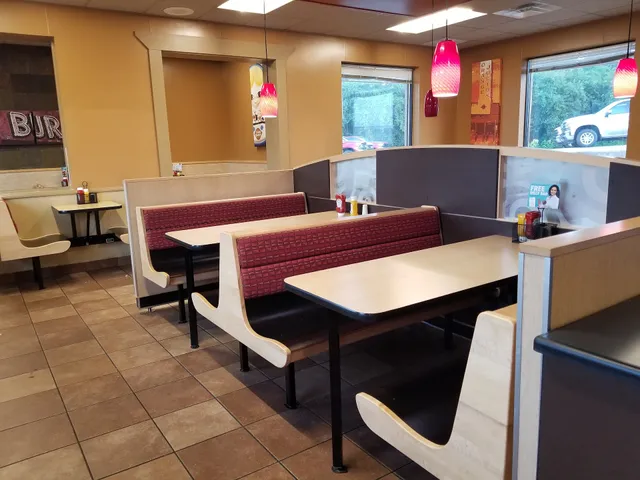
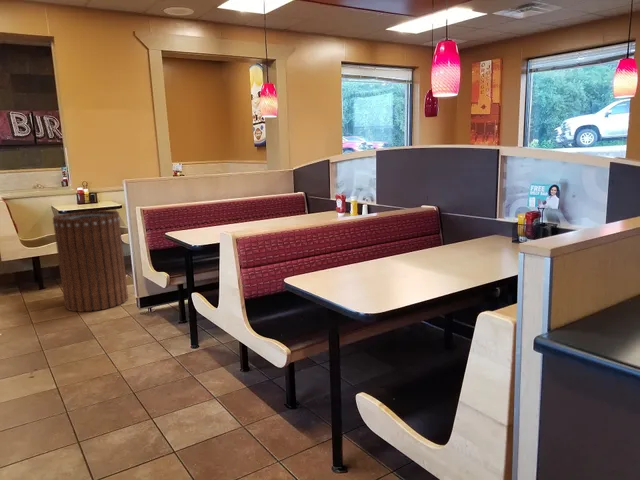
+ trash can [52,210,129,313]
